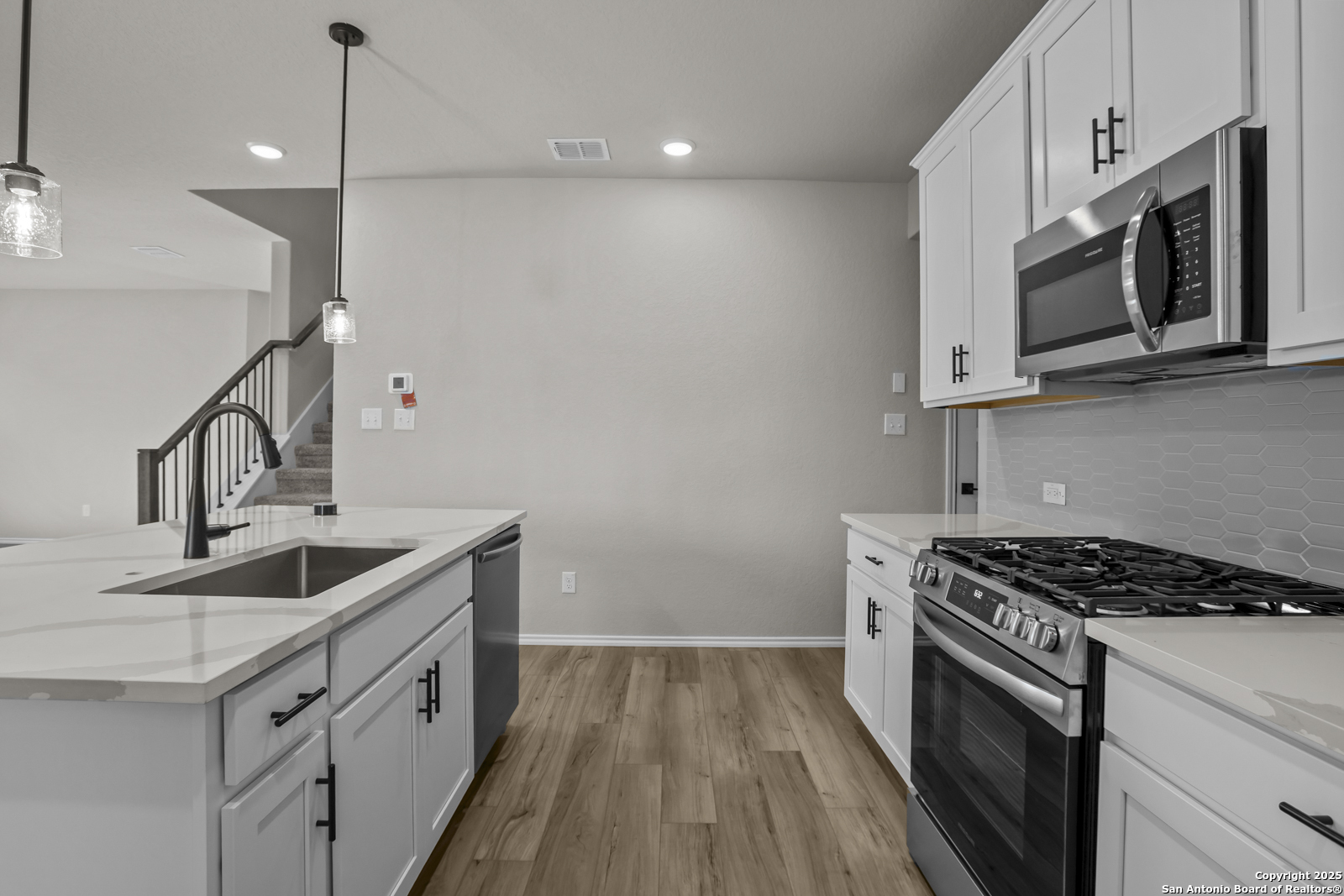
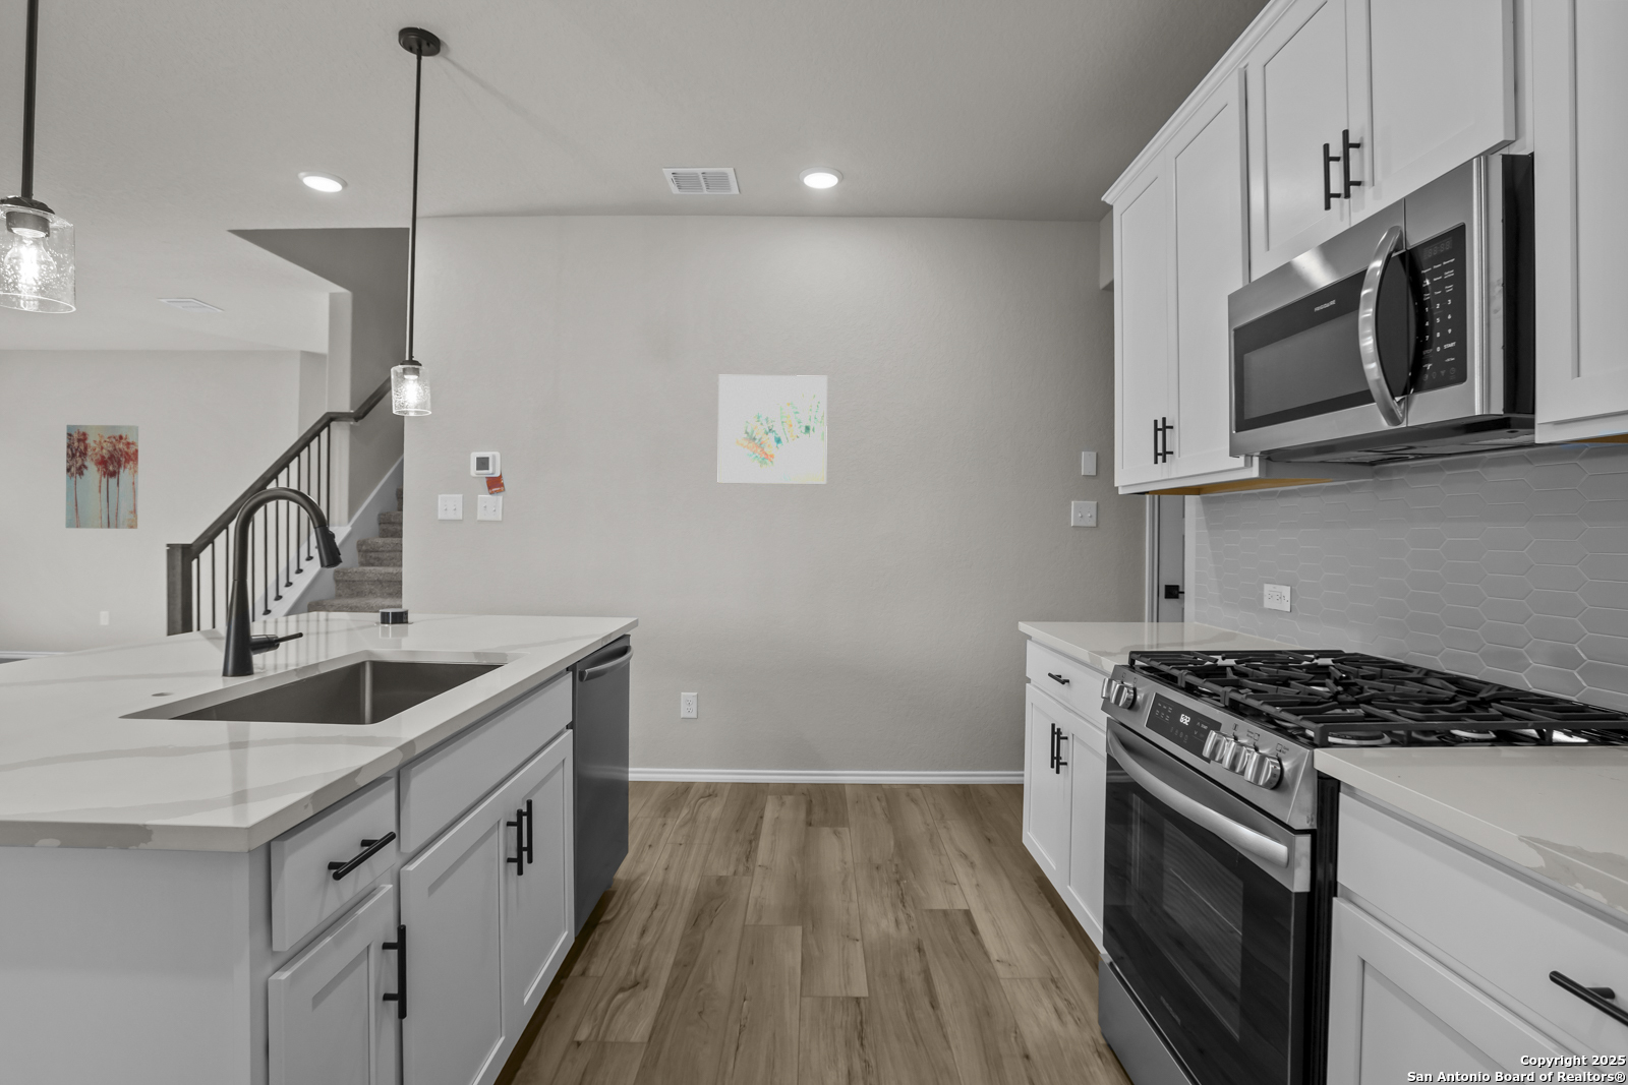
+ wall art [65,424,139,530]
+ wall art [716,374,829,486]
